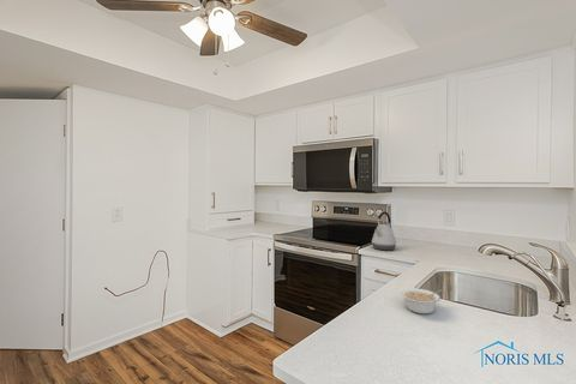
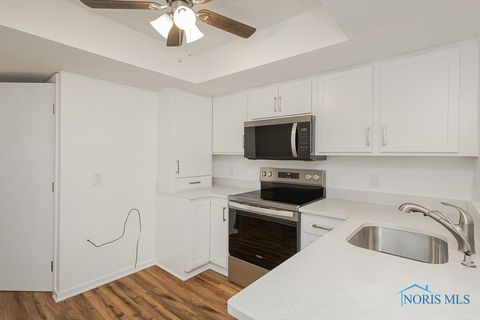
- legume [401,288,443,314]
- kettle [371,210,397,252]
